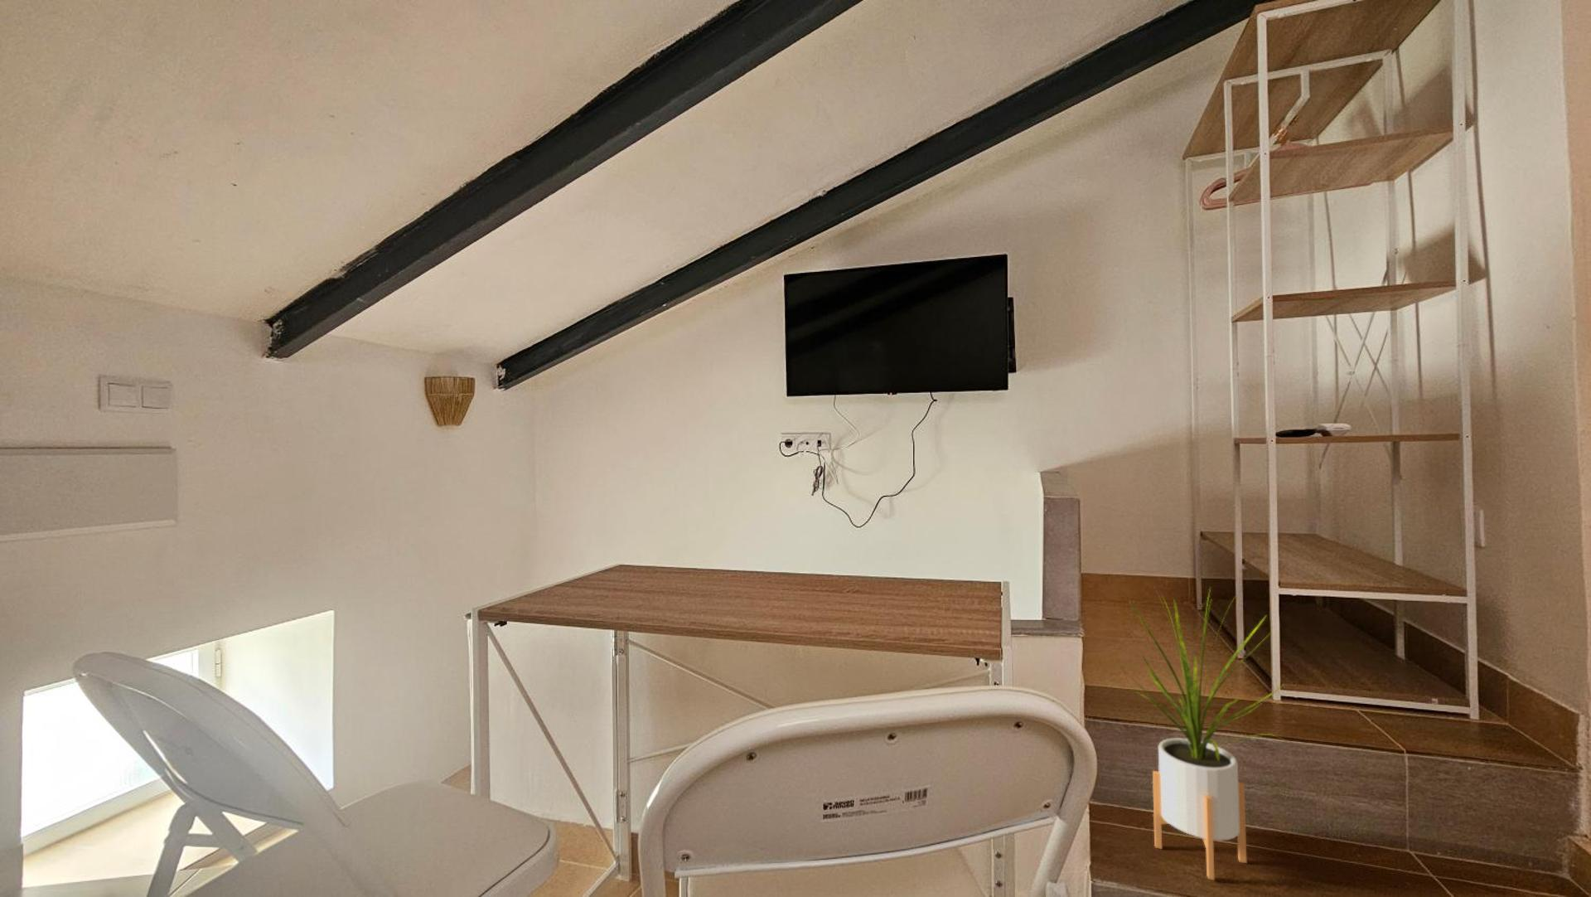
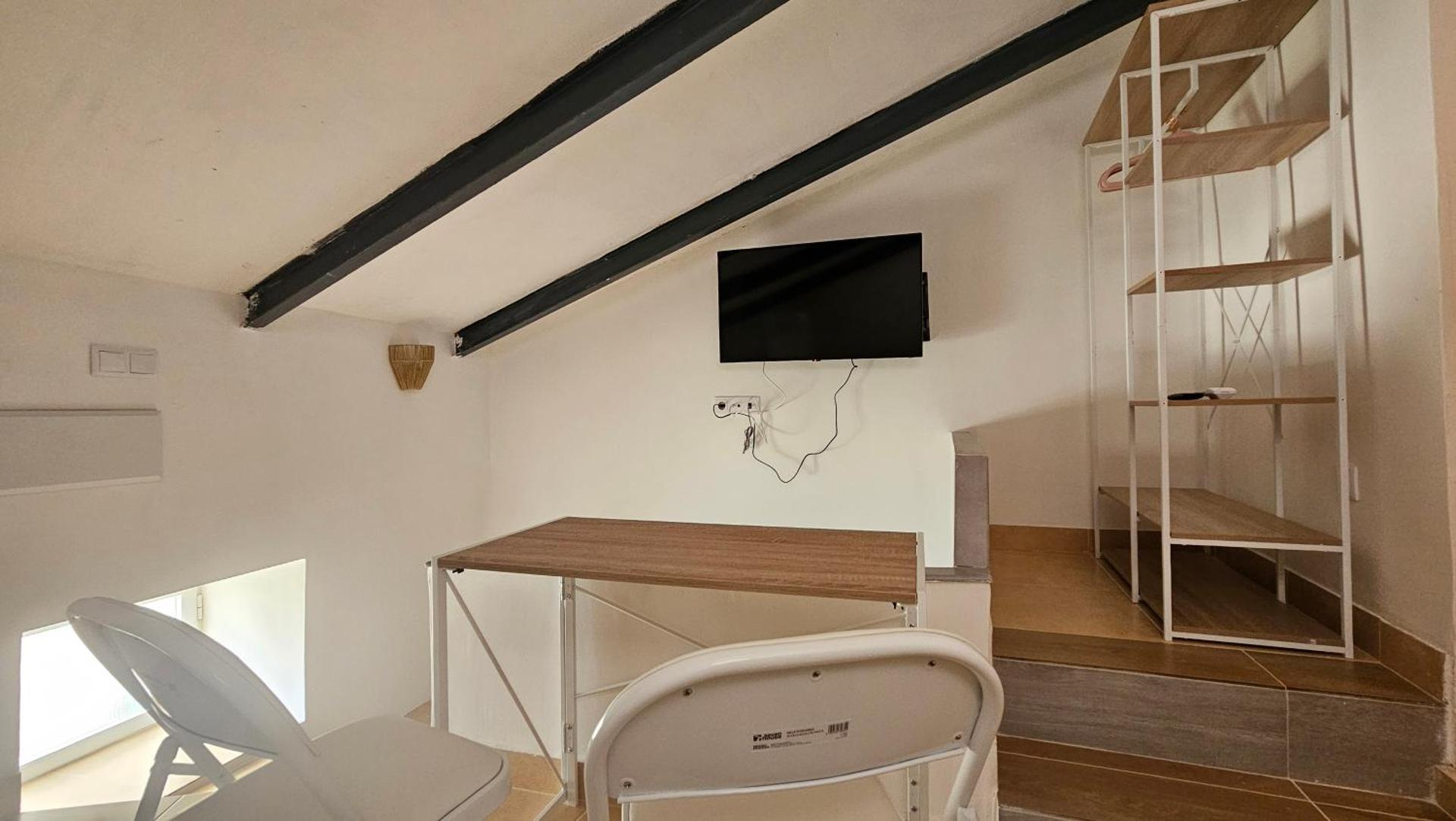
- house plant [1117,586,1288,882]
